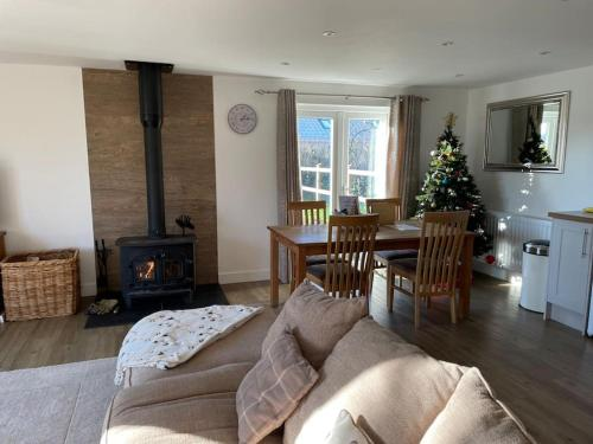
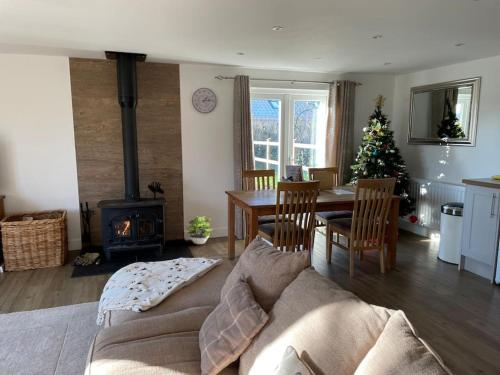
+ potted plant [186,215,213,245]
